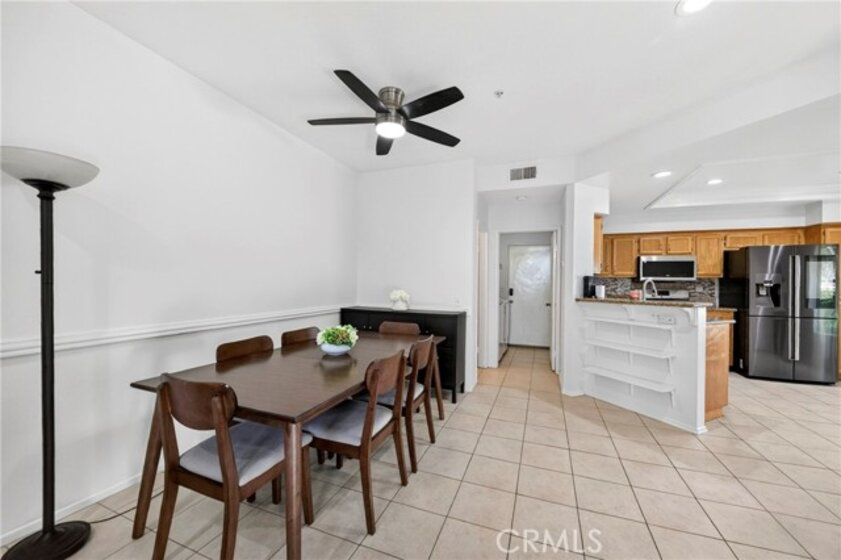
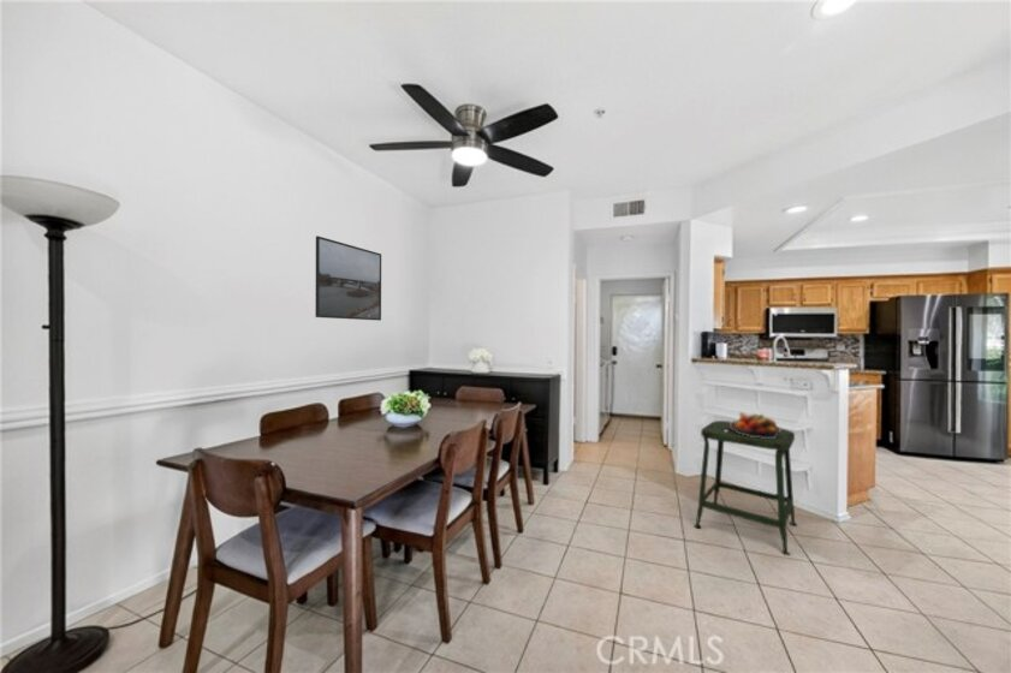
+ stool [694,419,798,556]
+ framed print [314,234,382,322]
+ fruit bowl [730,411,781,439]
